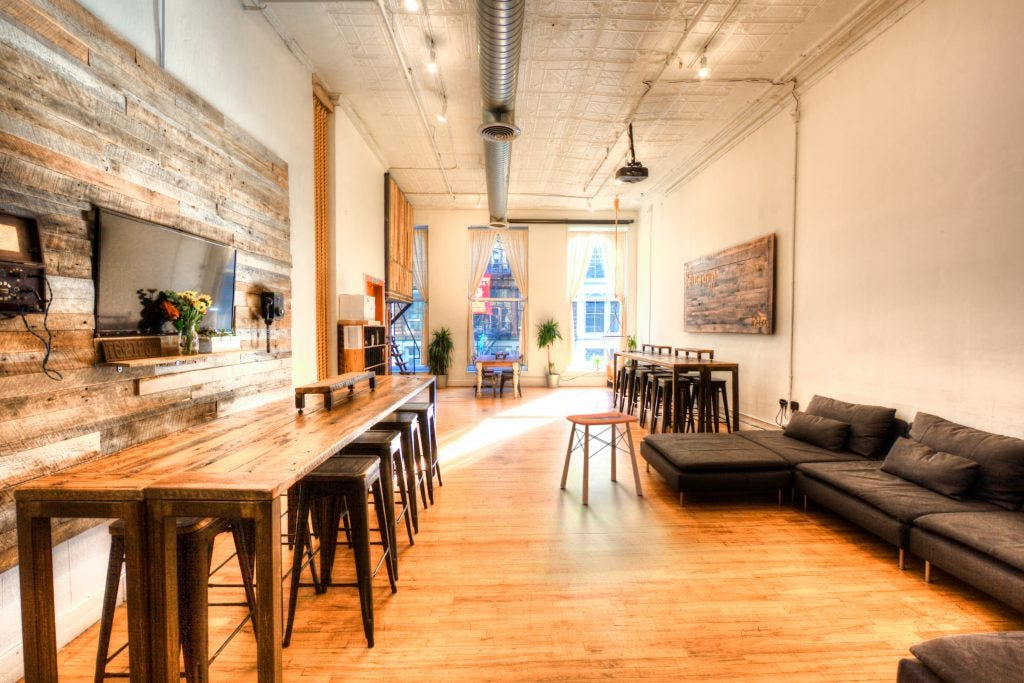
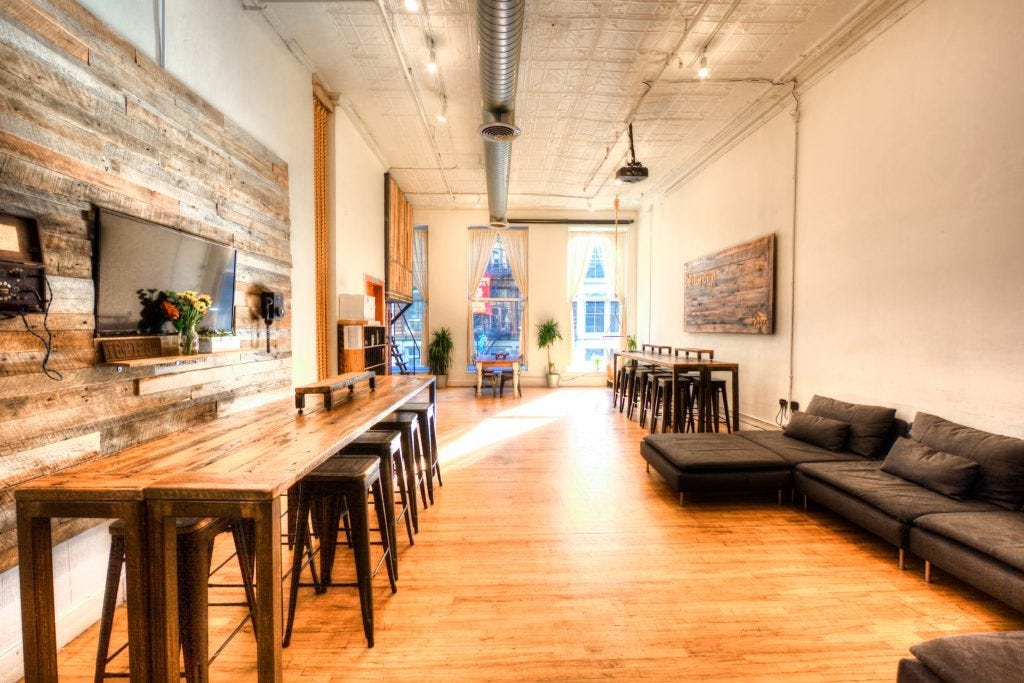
- side table [559,411,643,505]
